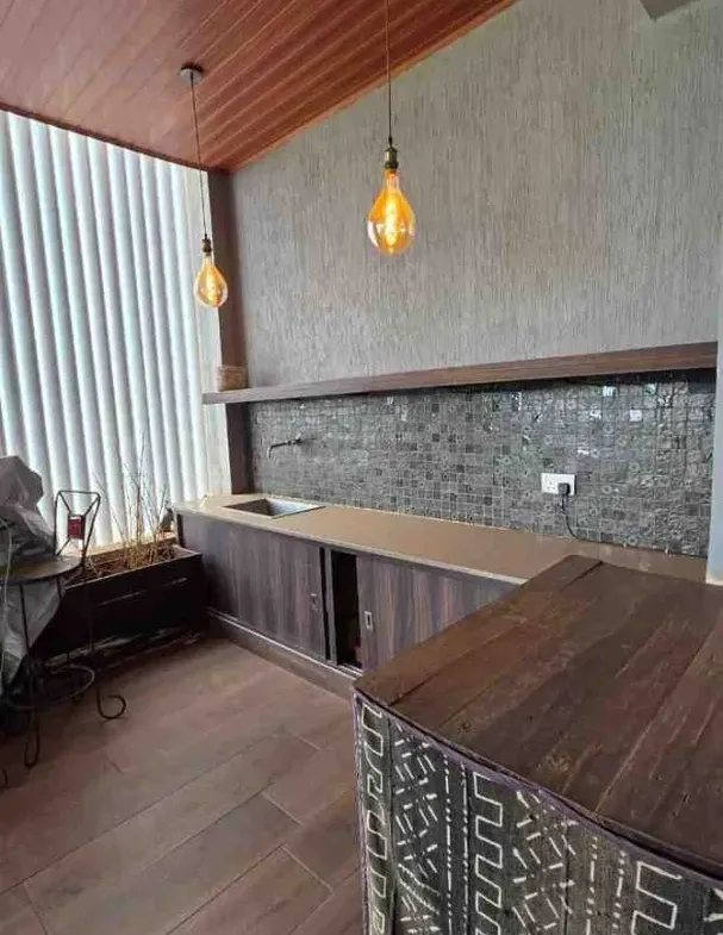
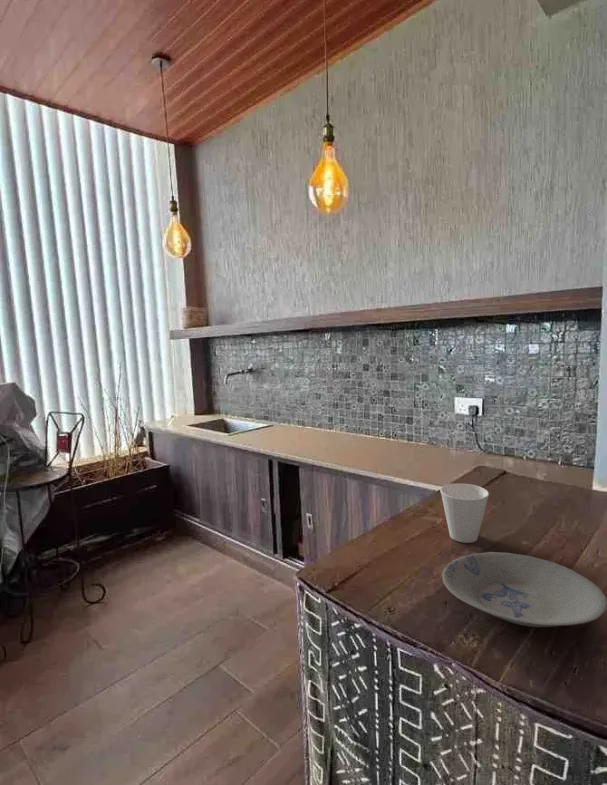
+ bowl [441,551,607,628]
+ cup [439,482,490,544]
